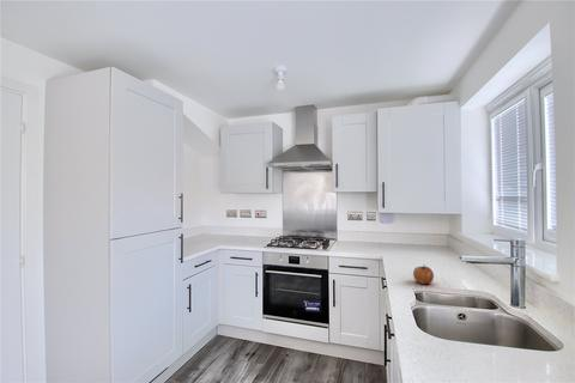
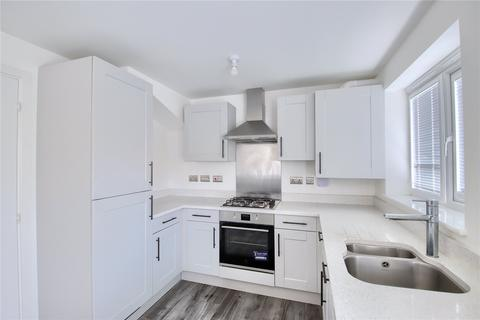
- apple [412,263,435,285]
